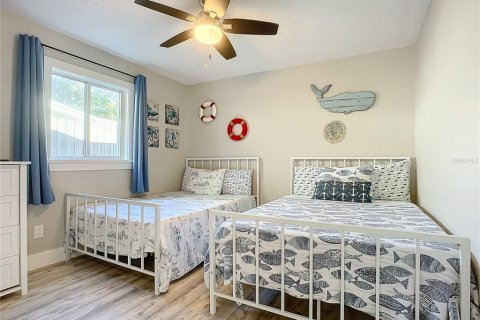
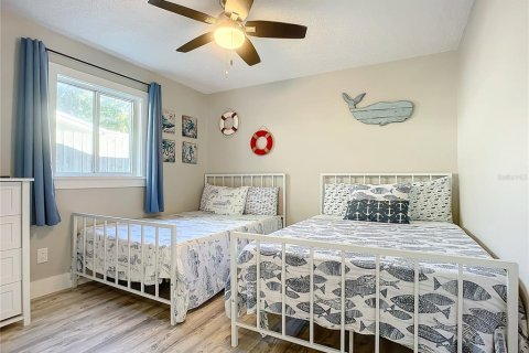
- decorative plate [322,120,347,144]
